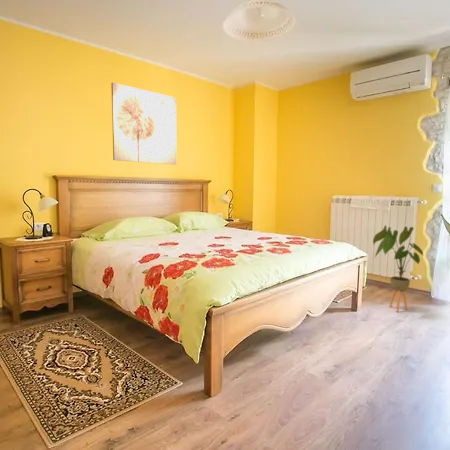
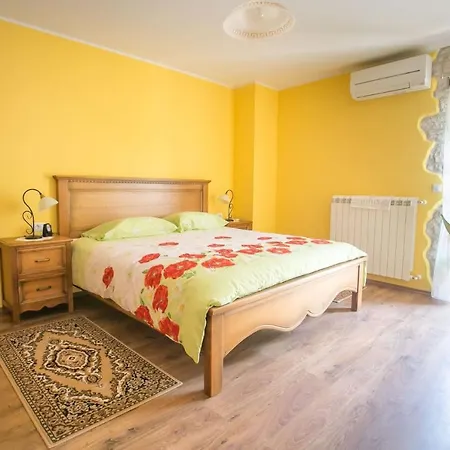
- wall art [110,82,177,165]
- house plant [372,224,424,313]
